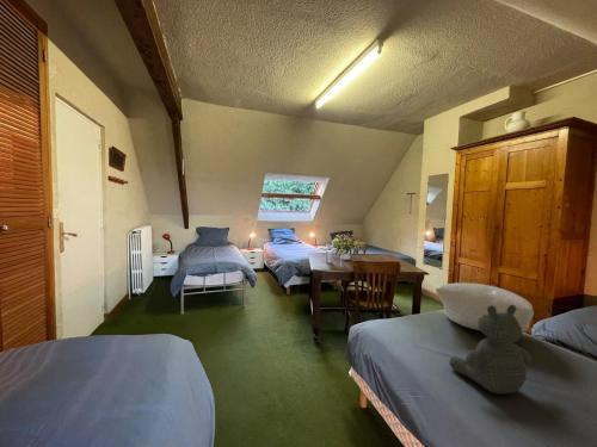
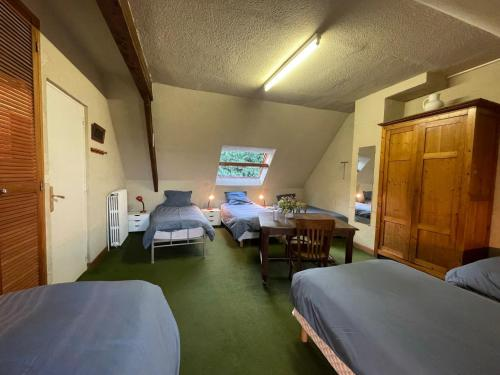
- pillow [435,281,535,334]
- teddy bear [448,305,533,395]
